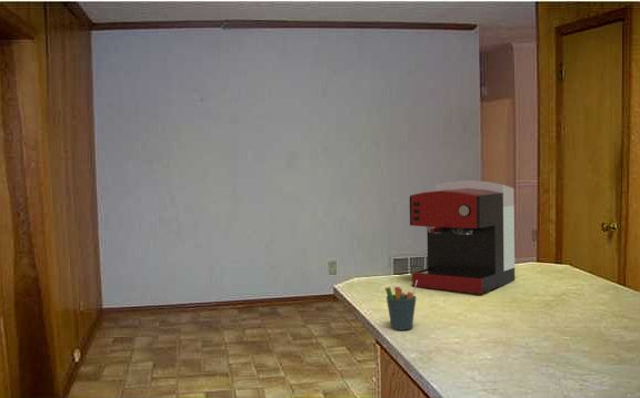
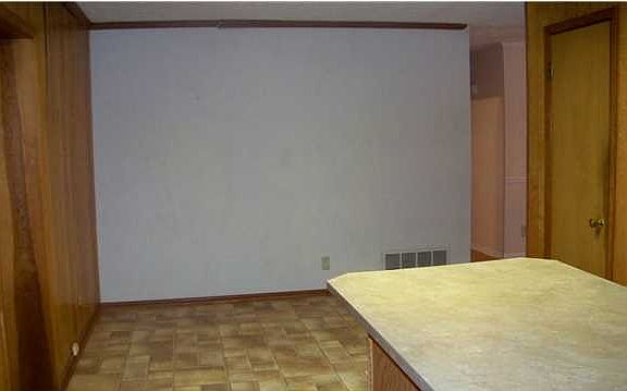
- pen holder [384,280,418,330]
- coffee maker [409,178,516,295]
